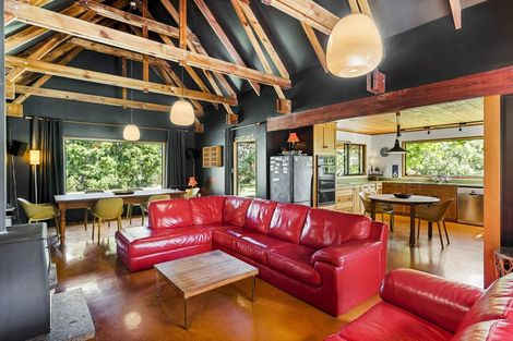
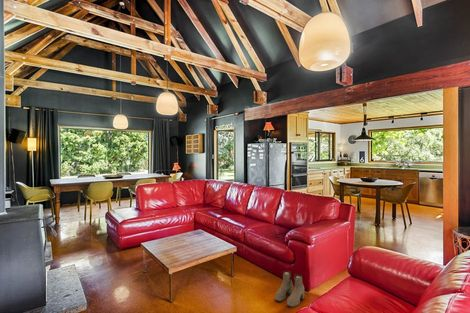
+ boots [274,270,305,308]
